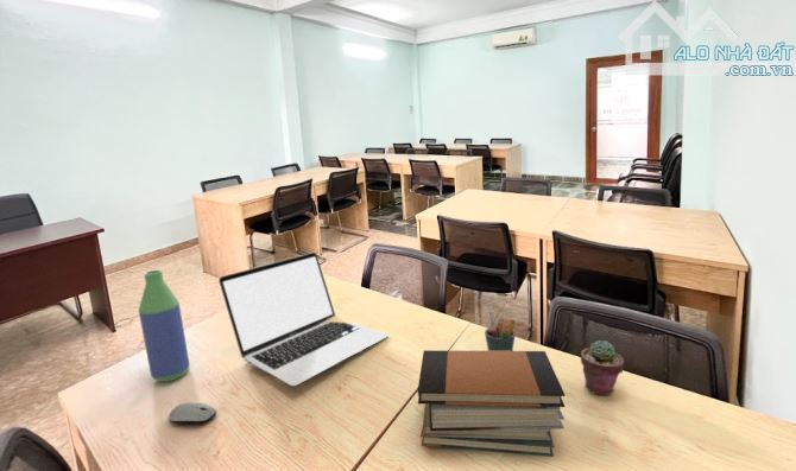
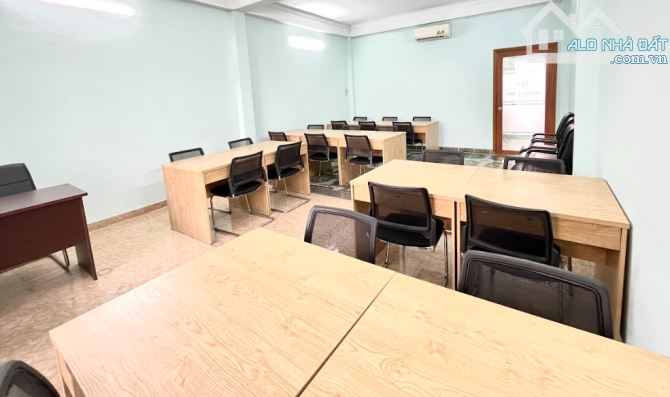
- bottle [138,269,191,383]
- computer mouse [168,401,217,426]
- book stack [416,349,566,458]
- potted succulent [580,339,625,396]
- pen holder [484,311,517,351]
- laptop [217,252,388,387]
